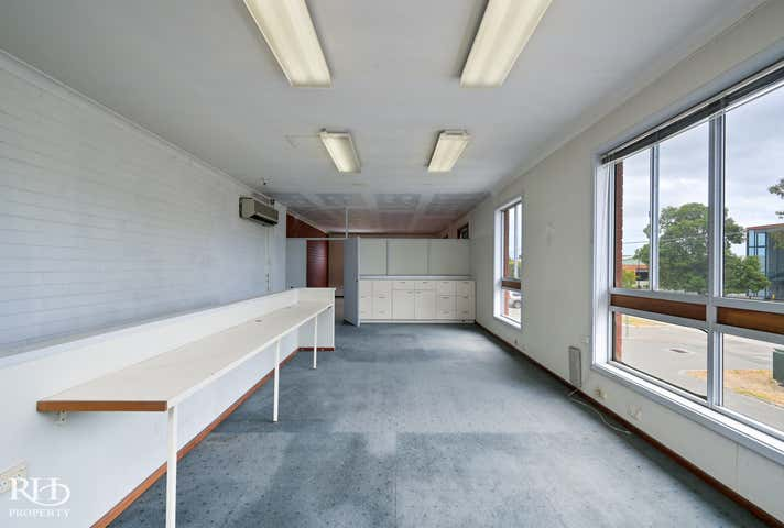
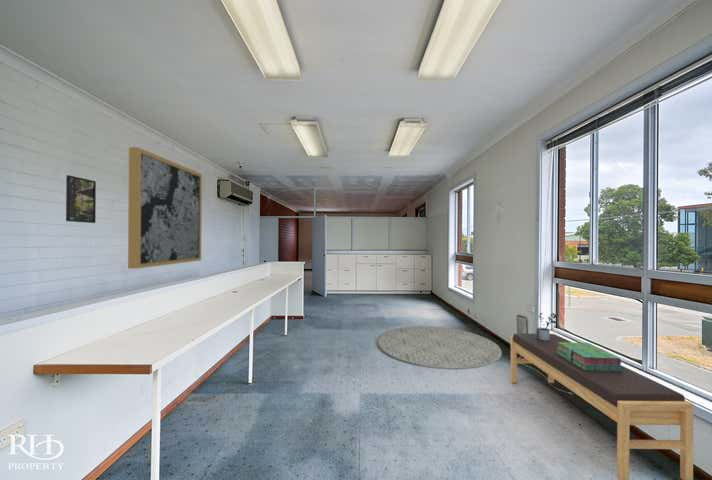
+ bench [509,332,694,480]
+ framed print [65,174,97,224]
+ rug [376,325,503,370]
+ potted plant [536,312,559,341]
+ wall art [127,146,203,270]
+ stack of books [555,342,624,371]
